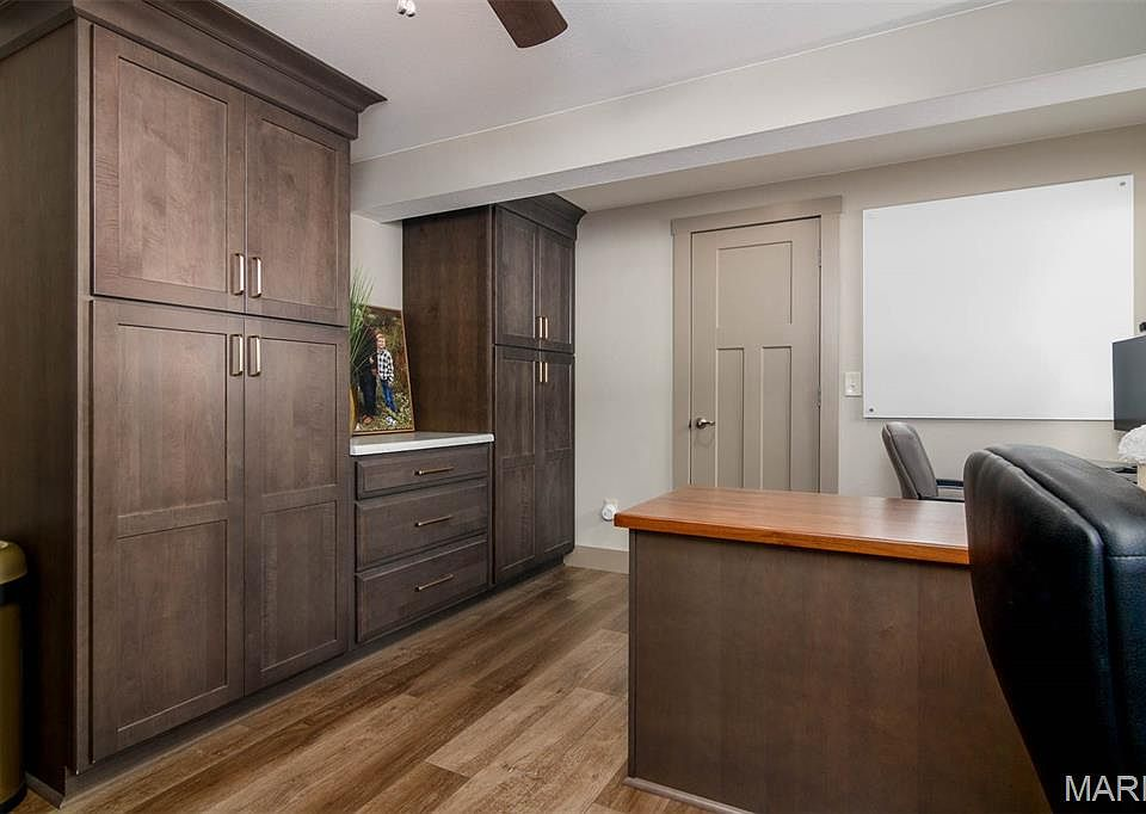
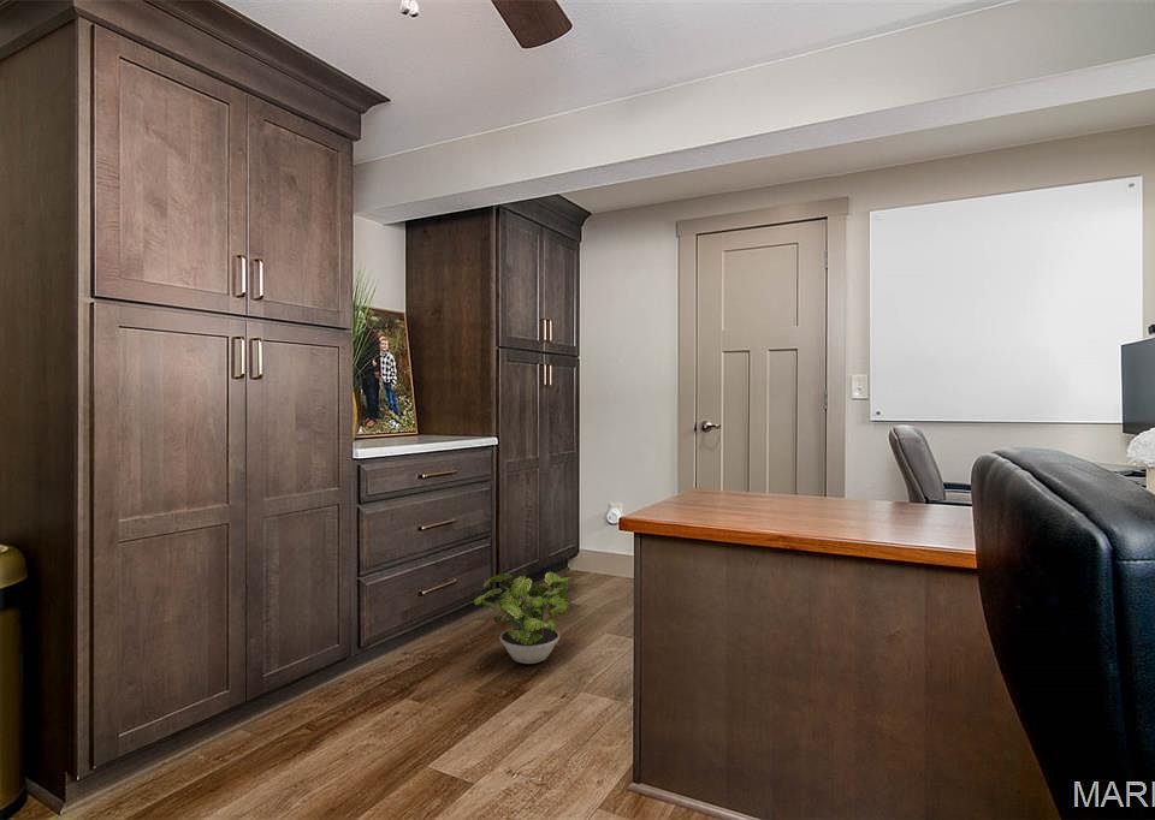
+ potted plant [473,571,573,665]
